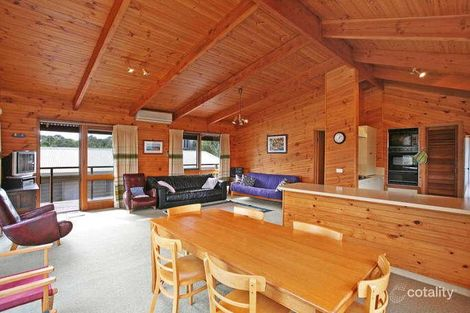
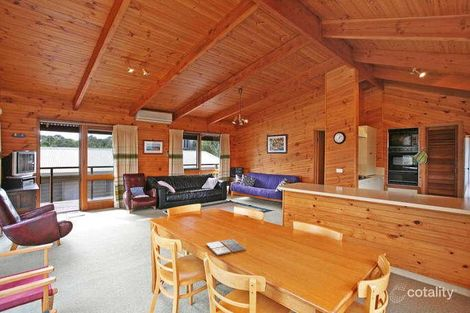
+ drink coaster [205,238,247,257]
